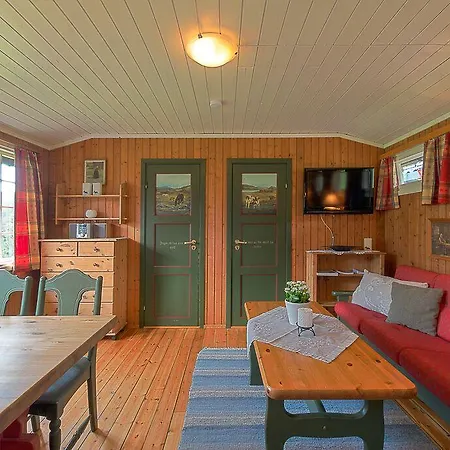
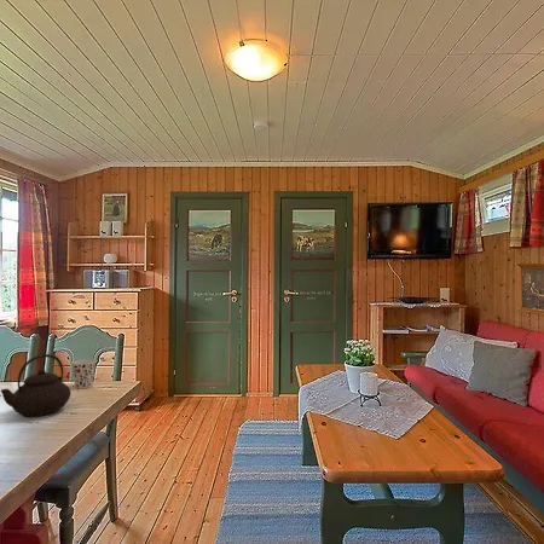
+ teapot [0,353,71,418]
+ cup [70,358,97,389]
